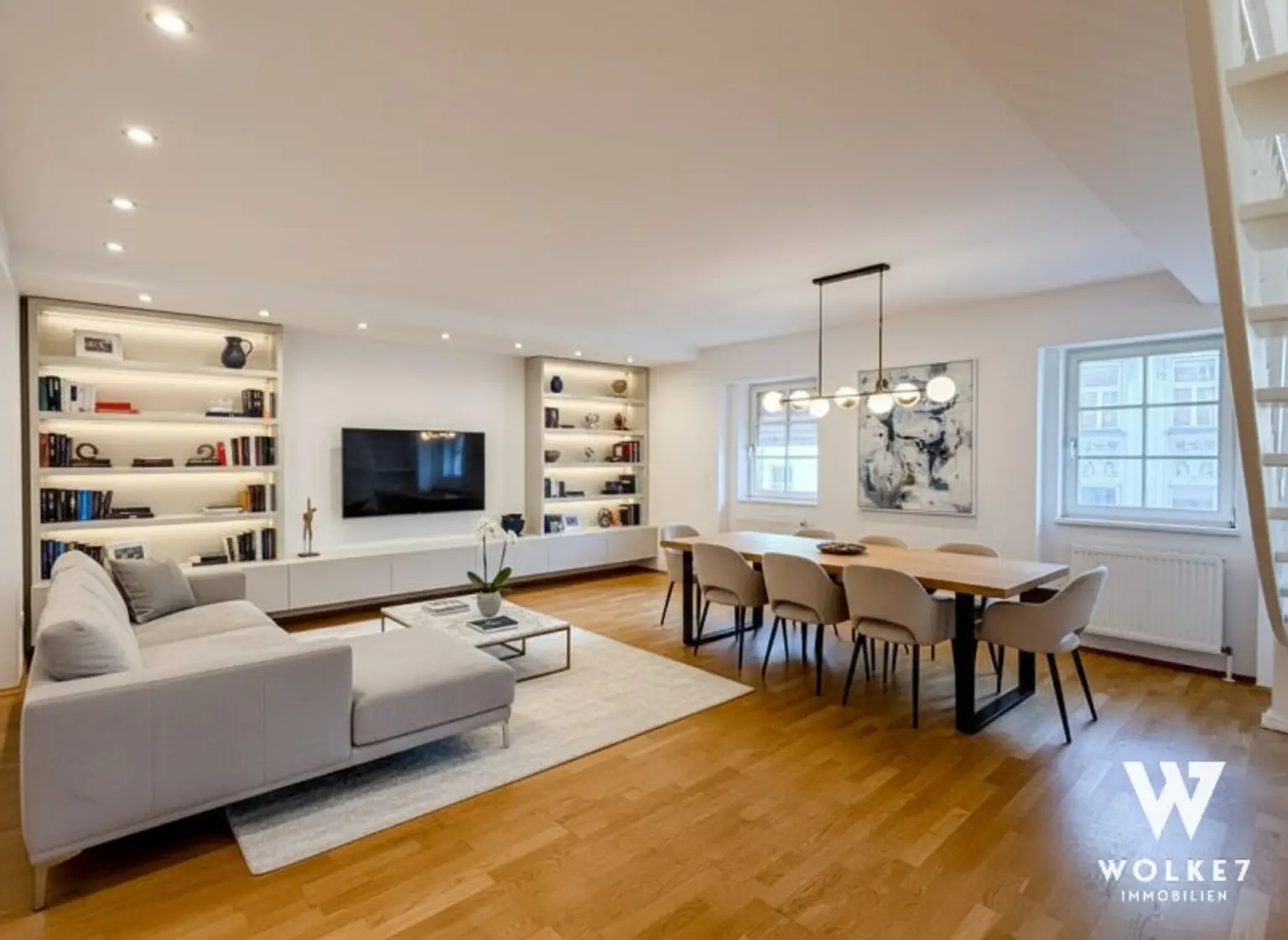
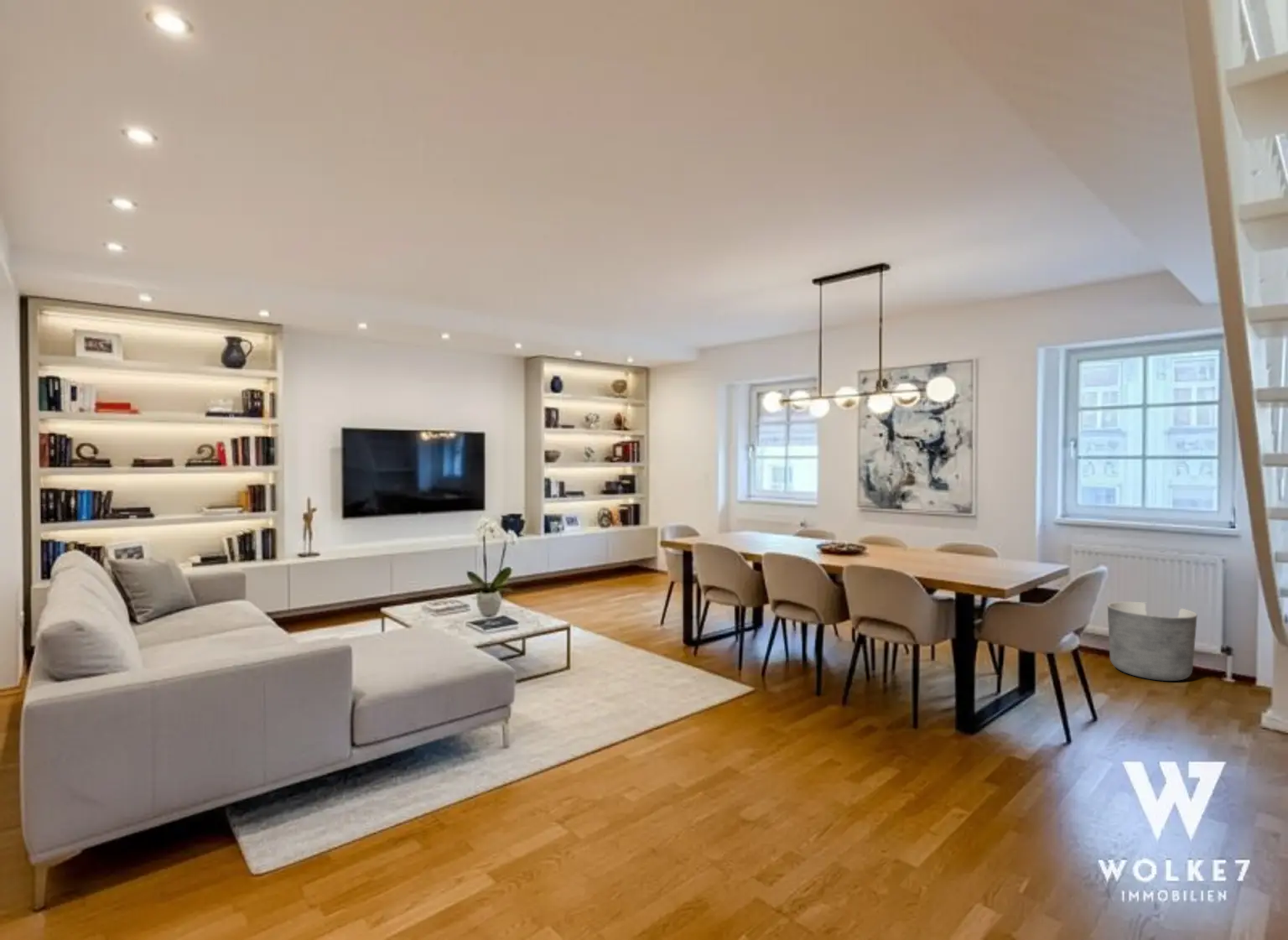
+ planter [1107,601,1197,682]
